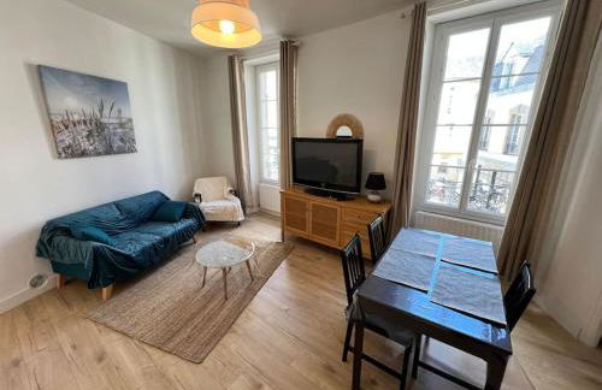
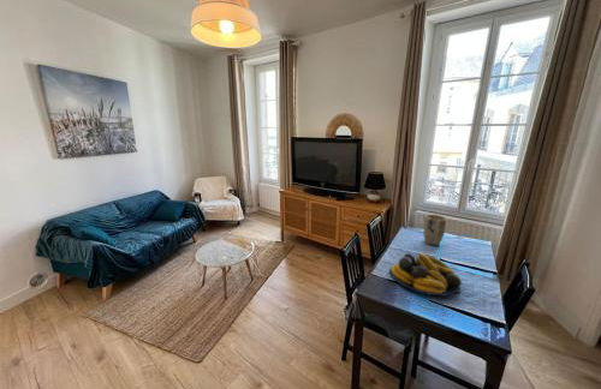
+ plant pot [423,214,447,246]
+ fruit bowl [388,252,463,298]
